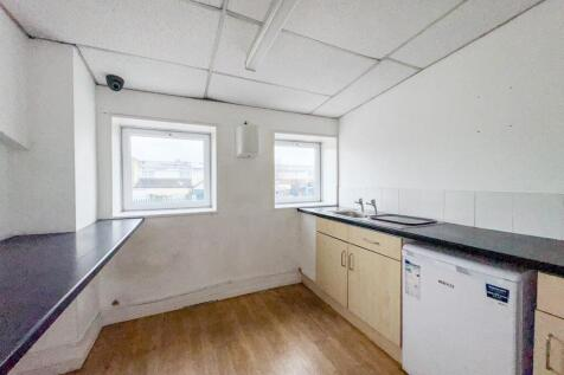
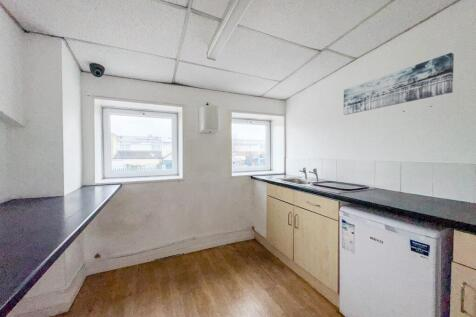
+ wall art [343,52,455,116]
